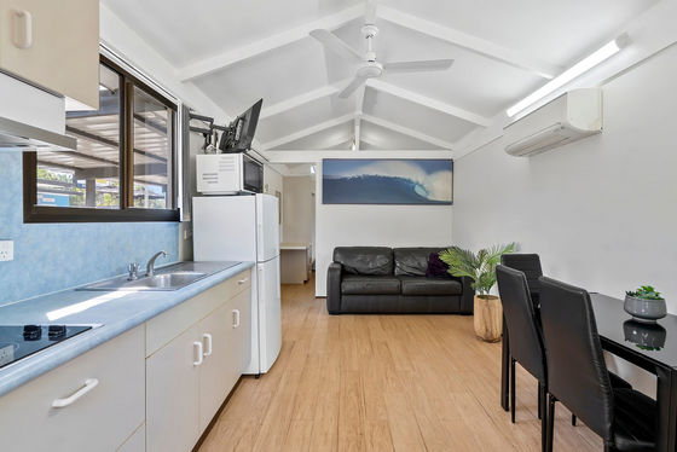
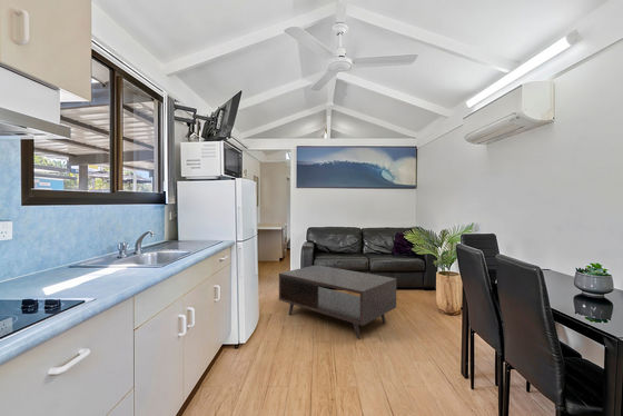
+ coffee table [278,264,397,339]
